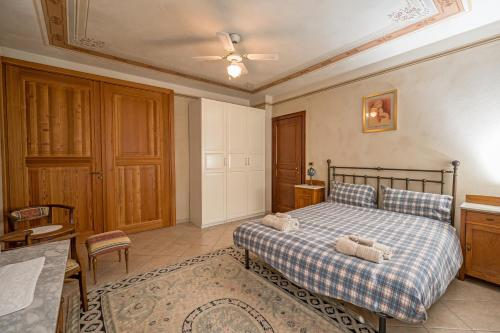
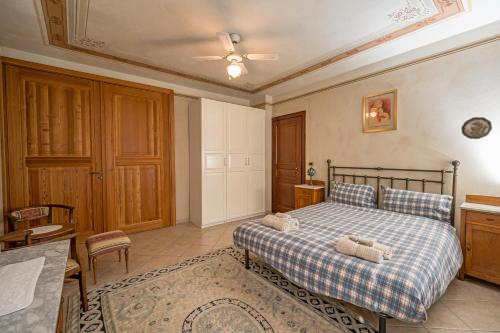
+ decorative plate [460,116,493,140]
